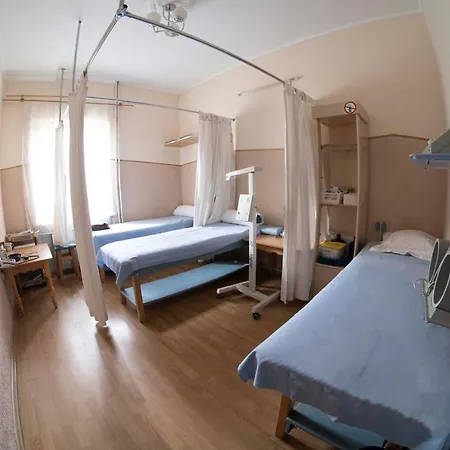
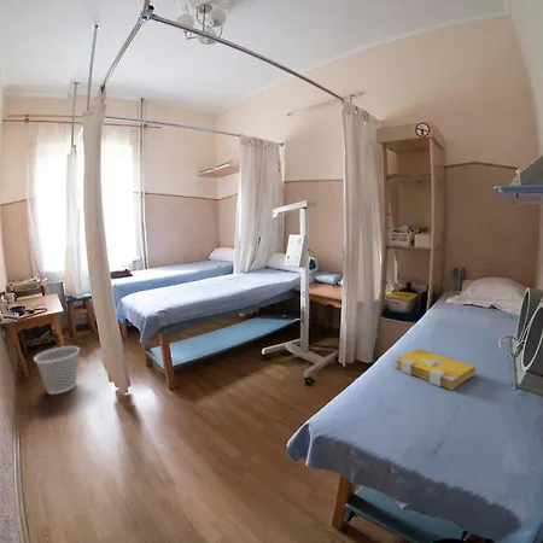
+ wastebasket [33,345,81,396]
+ spell book [393,348,477,391]
